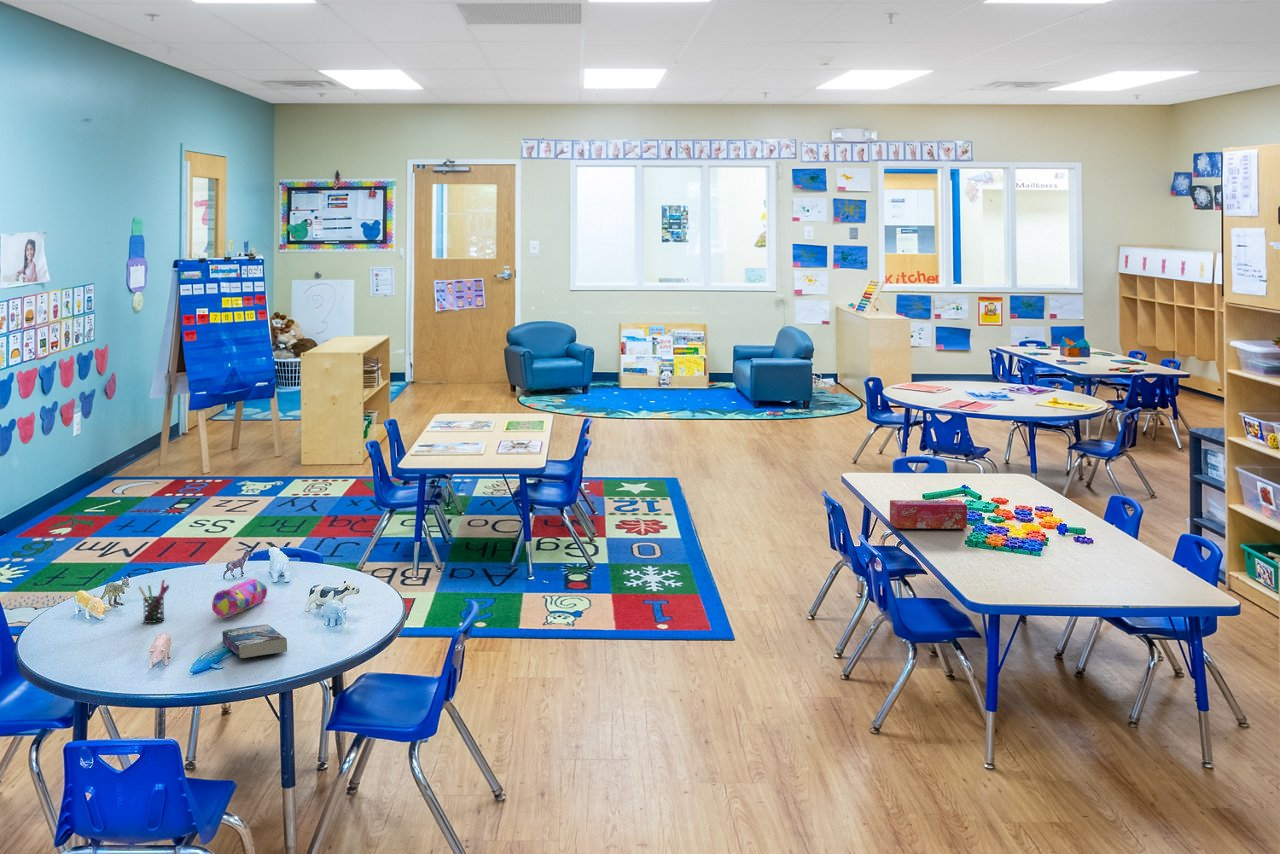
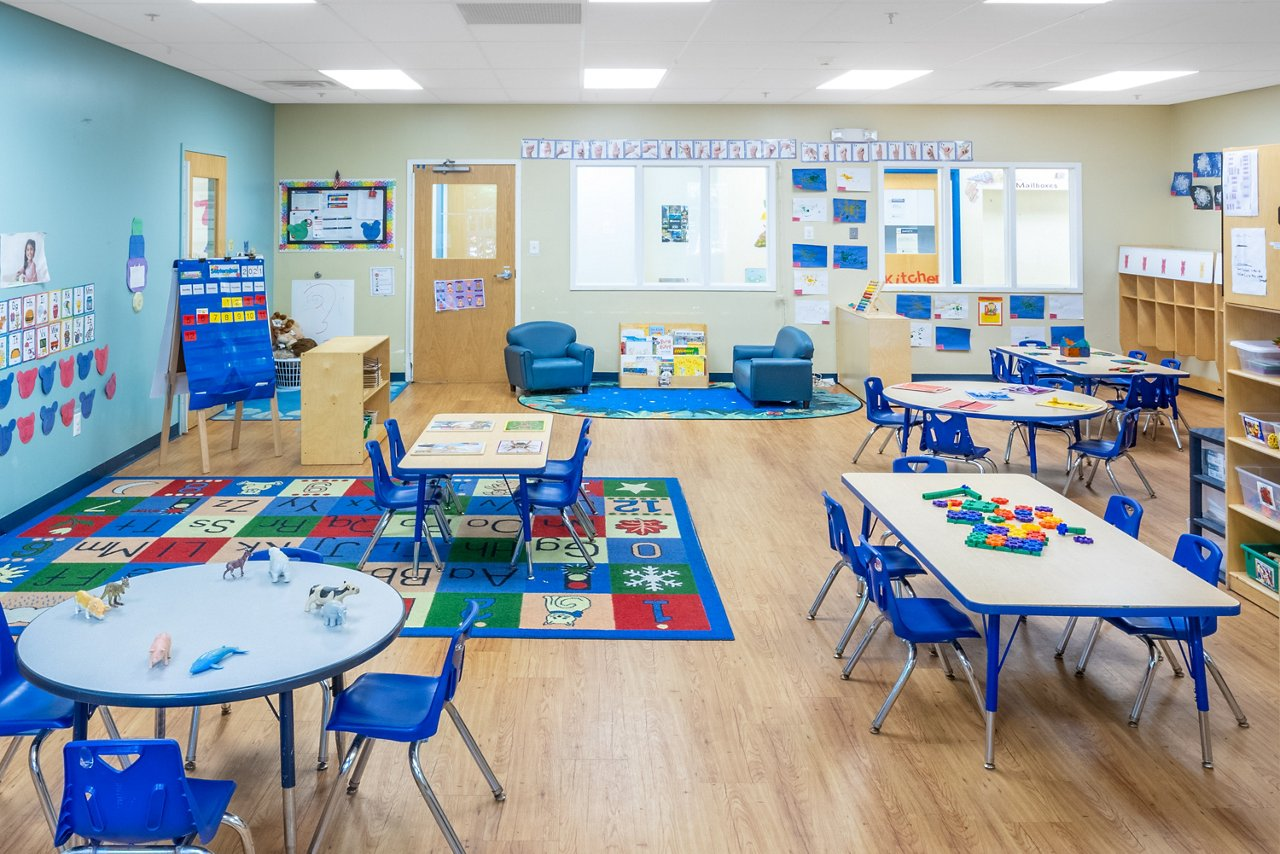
- tissue box [889,499,968,530]
- pen holder [137,579,171,624]
- book [221,623,288,659]
- pencil case [211,578,268,618]
